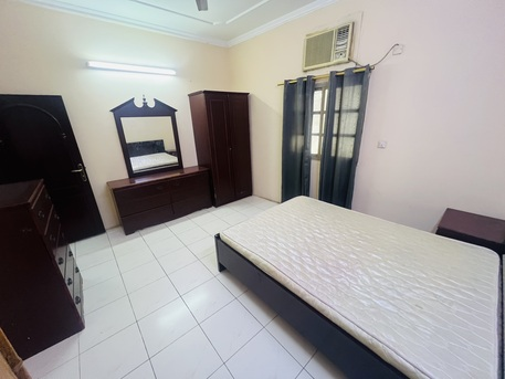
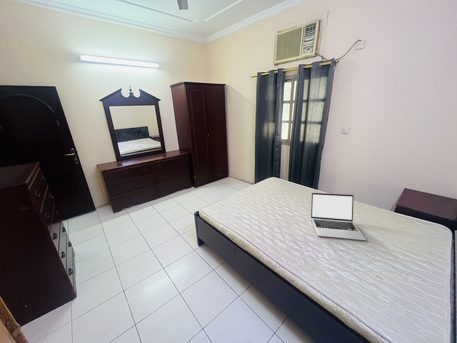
+ laptop [310,192,367,241]
